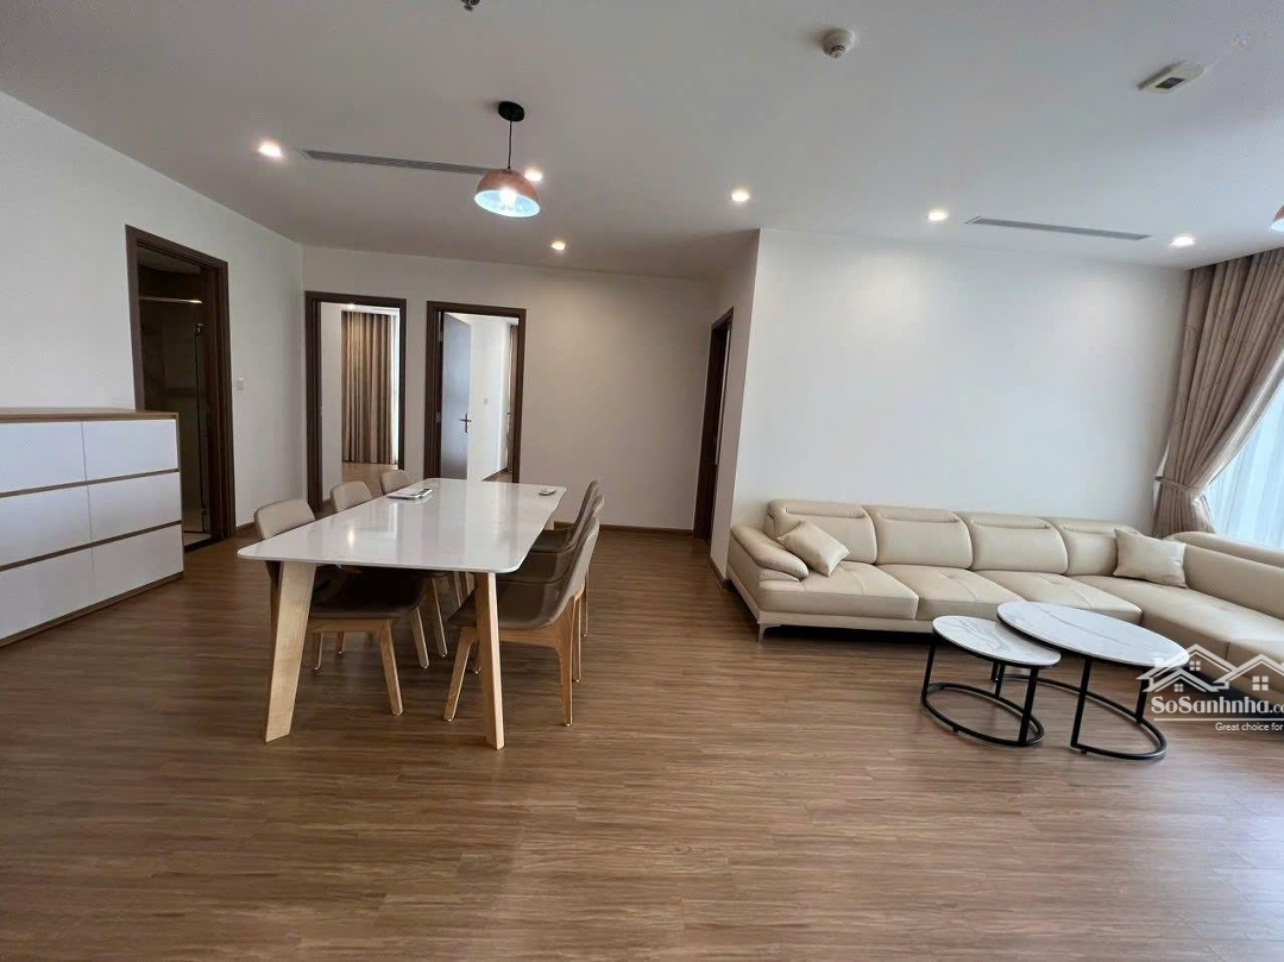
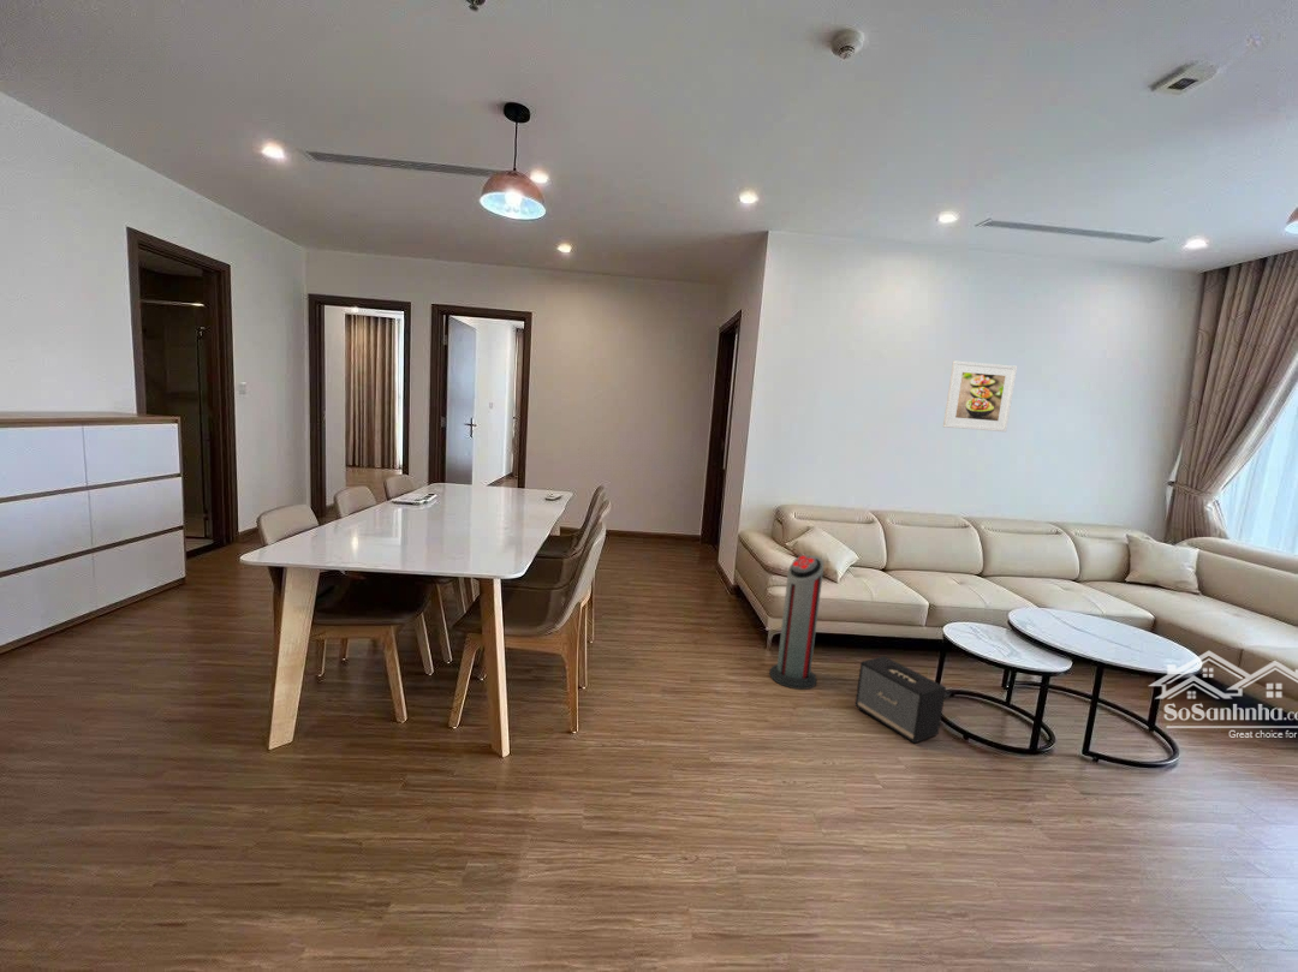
+ air purifier [768,554,826,691]
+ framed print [942,359,1018,433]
+ speaker [853,655,947,744]
